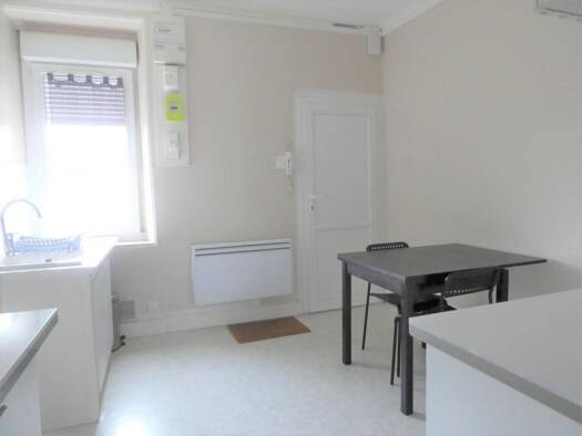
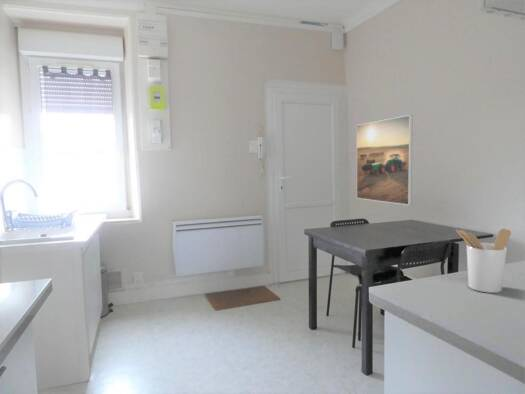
+ utensil holder [455,227,512,294]
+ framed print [356,114,414,206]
